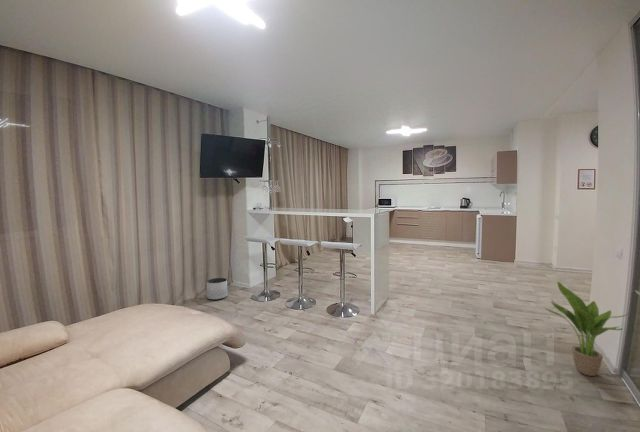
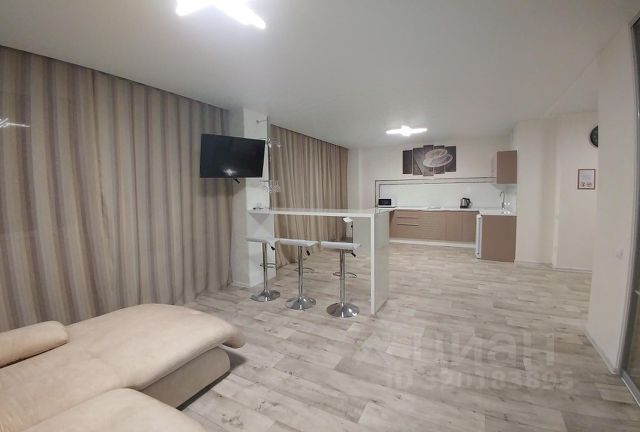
- potted plant [543,281,631,377]
- planter [206,277,229,301]
